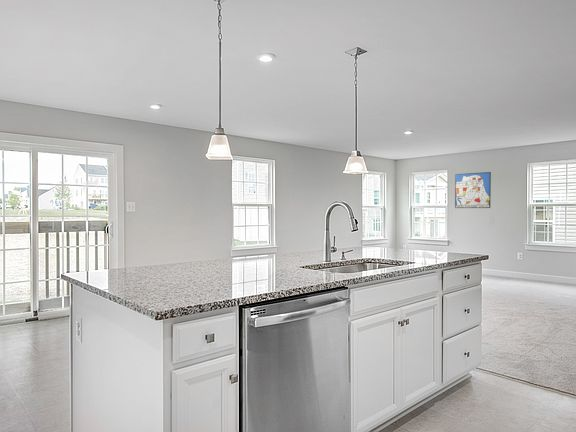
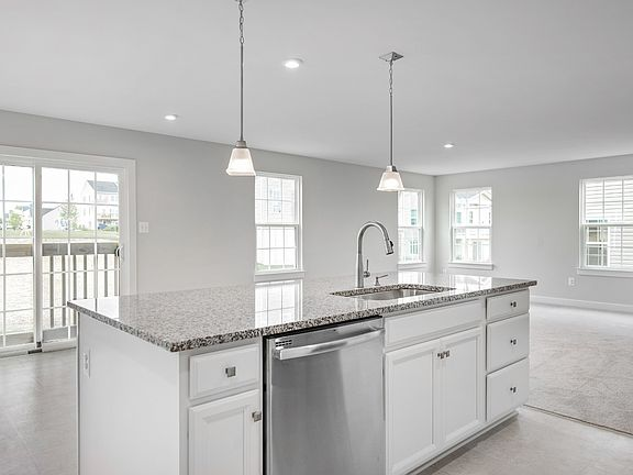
- wall art [454,171,492,209]
